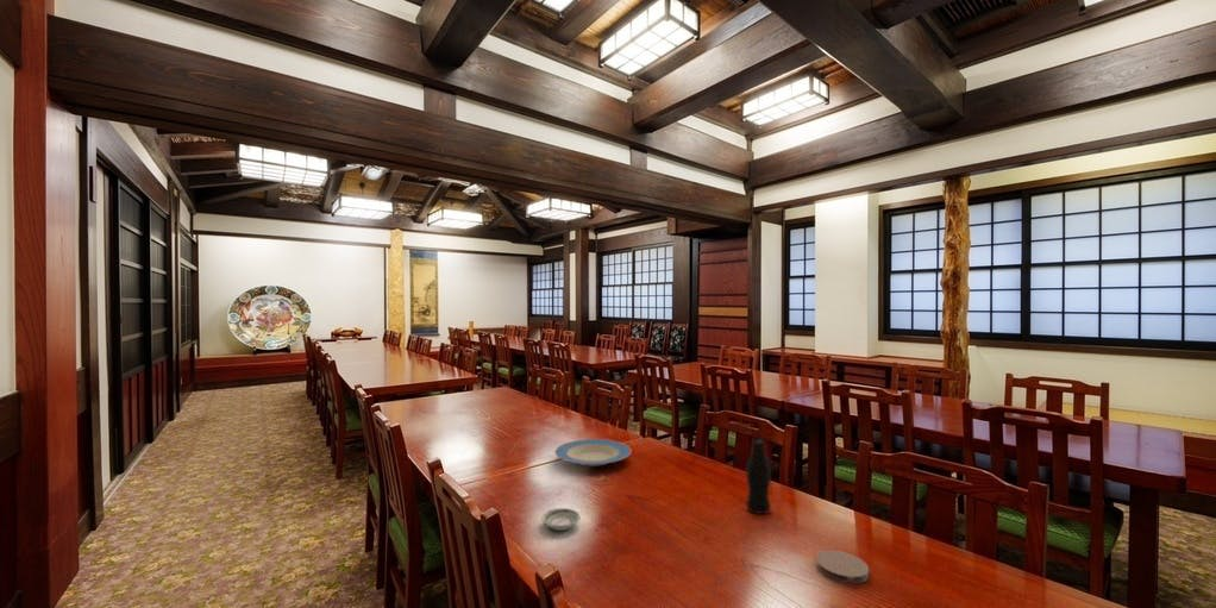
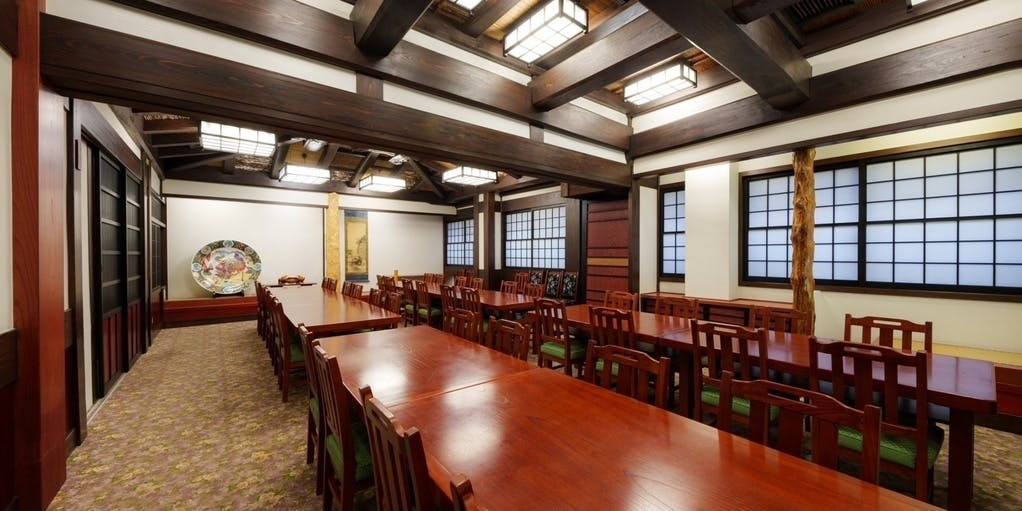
- bottle [734,421,772,515]
- plate [553,438,632,468]
- coaster [815,549,870,585]
- saucer [540,507,582,532]
